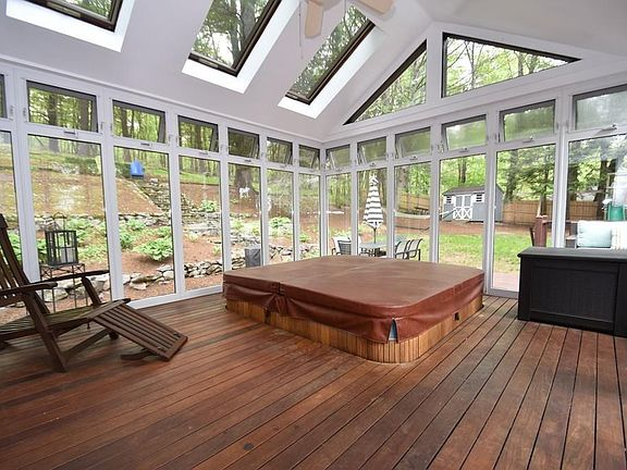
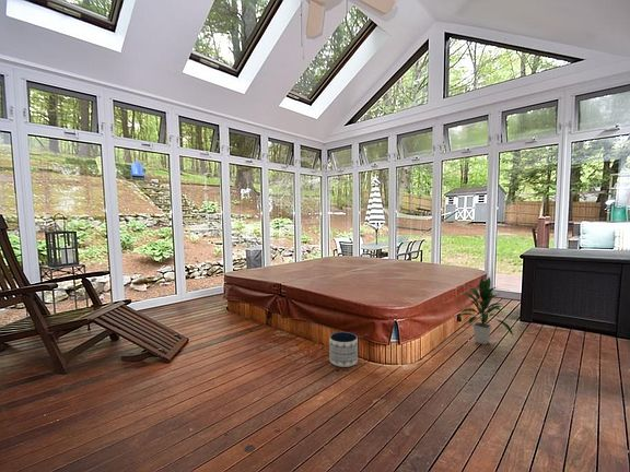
+ indoor plant [457,276,514,345]
+ planter [328,331,359,368]
